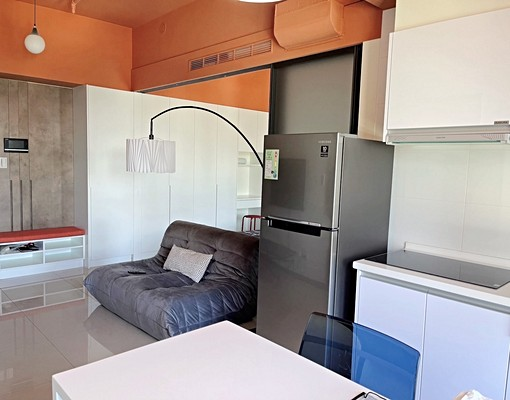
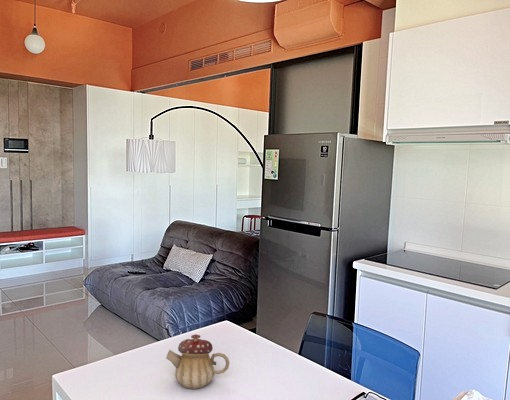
+ teapot [165,333,230,390]
